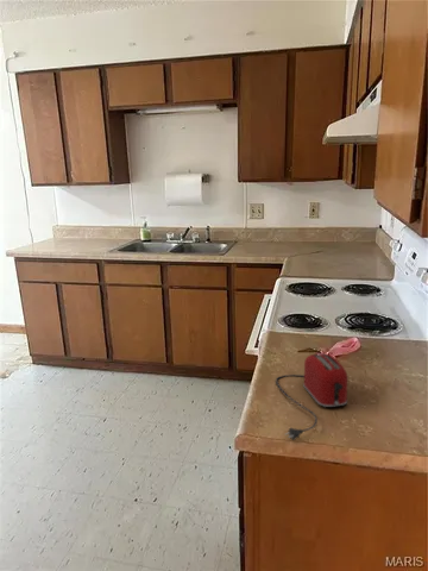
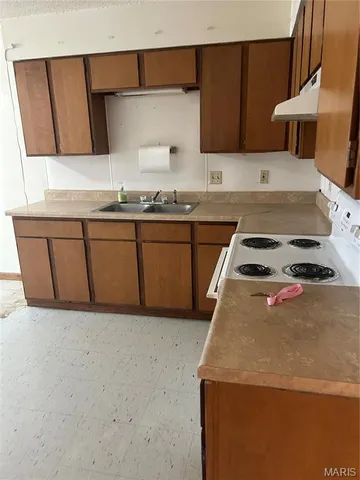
- toaster [275,352,348,441]
